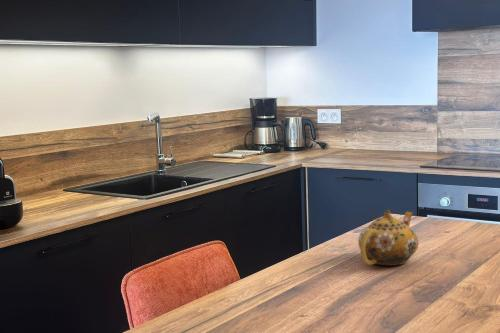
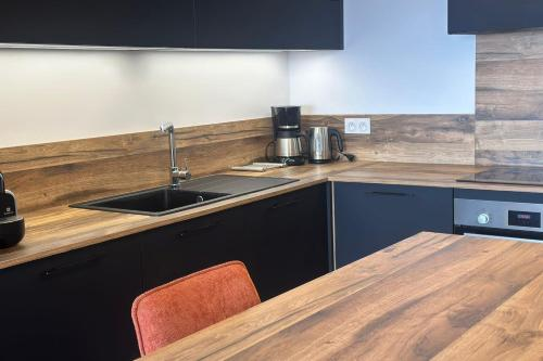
- teapot [357,209,419,267]
